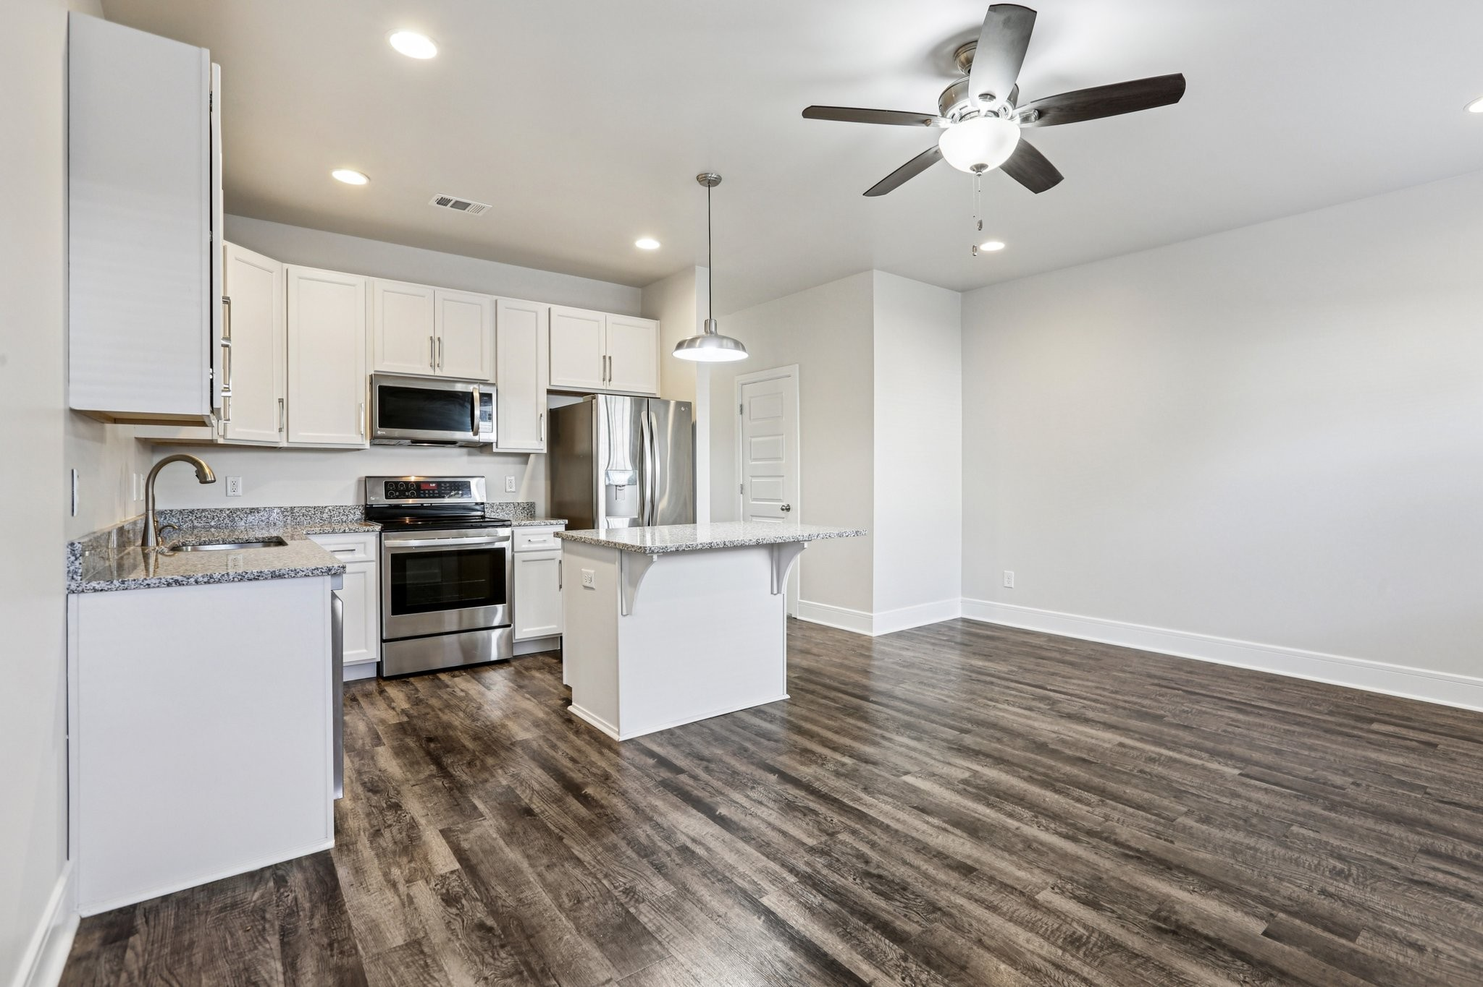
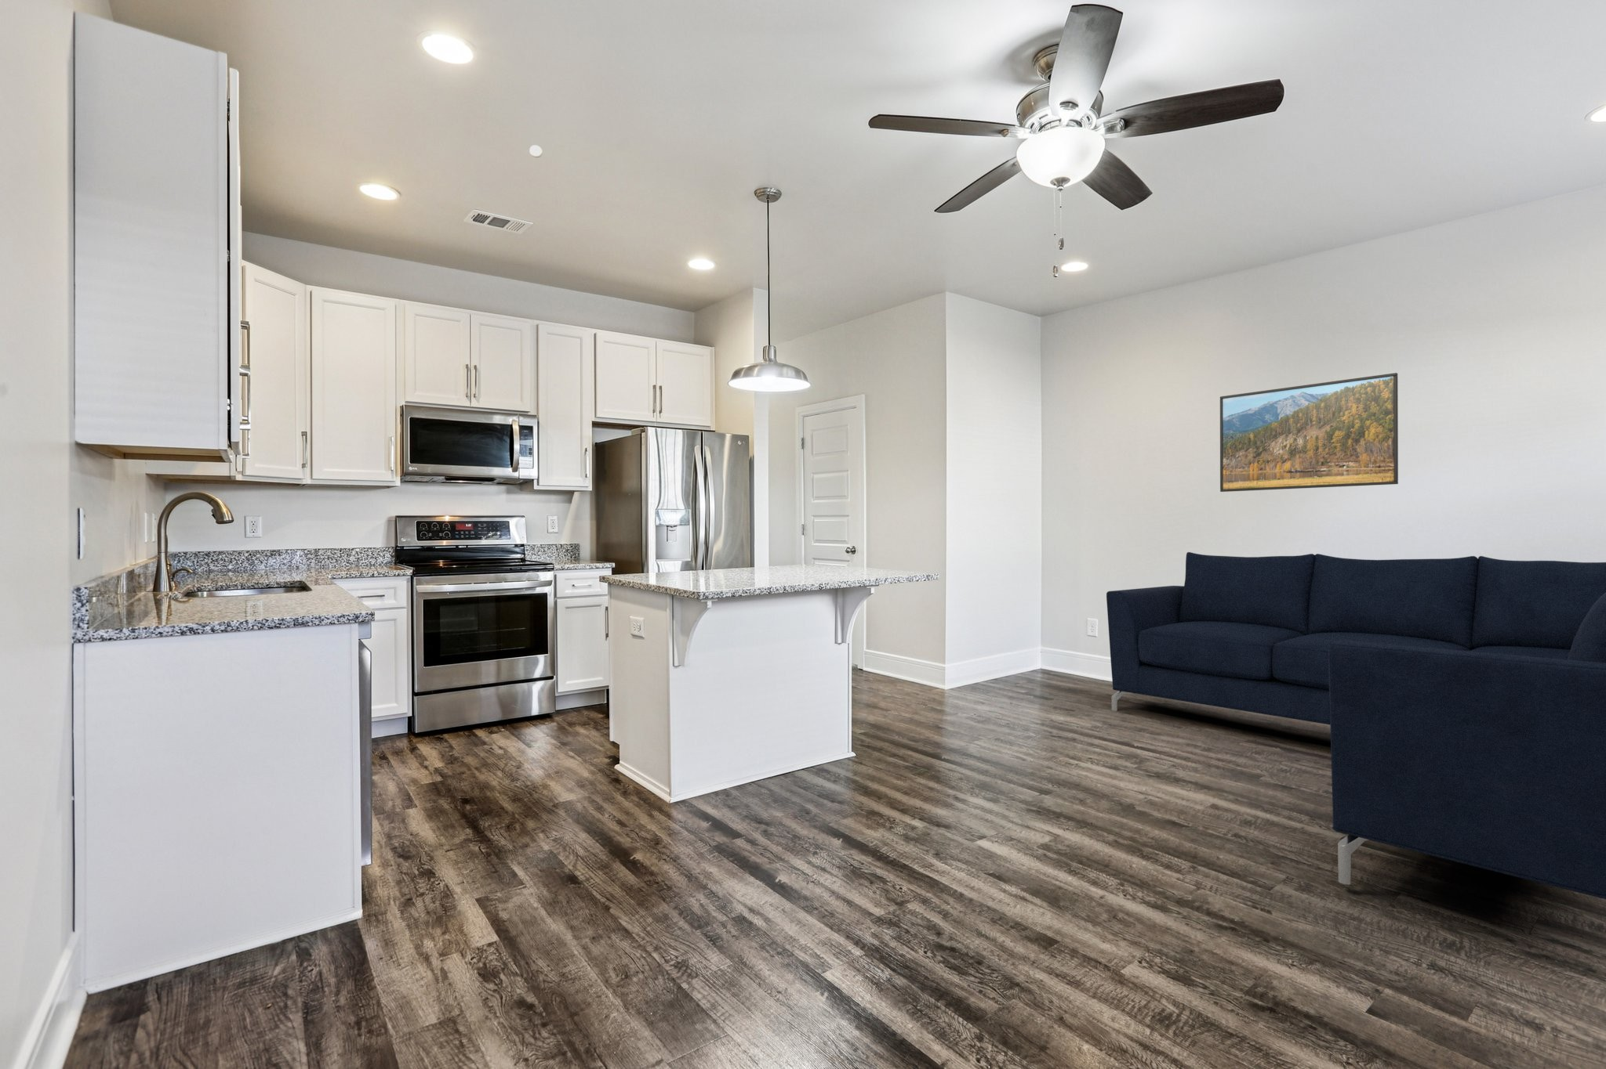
+ sofa [1106,551,1606,900]
+ smoke detector [529,144,543,159]
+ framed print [1219,372,1399,493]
